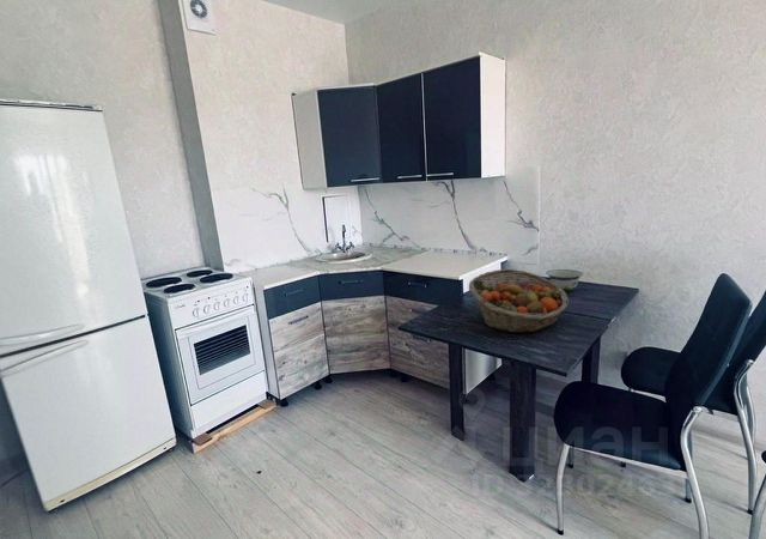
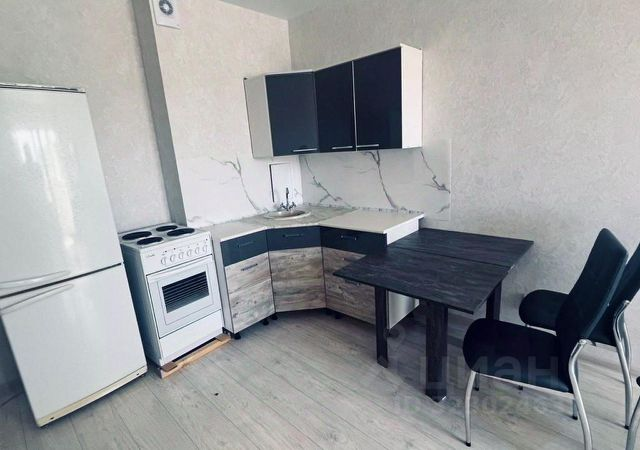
- bowl [546,268,584,293]
- fruit basket [468,268,570,334]
